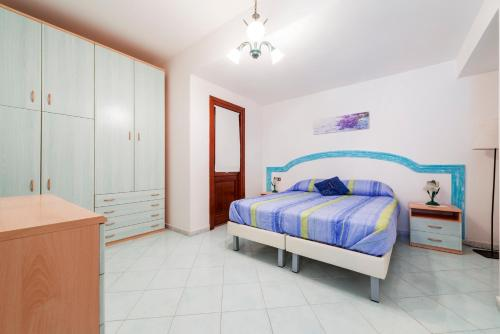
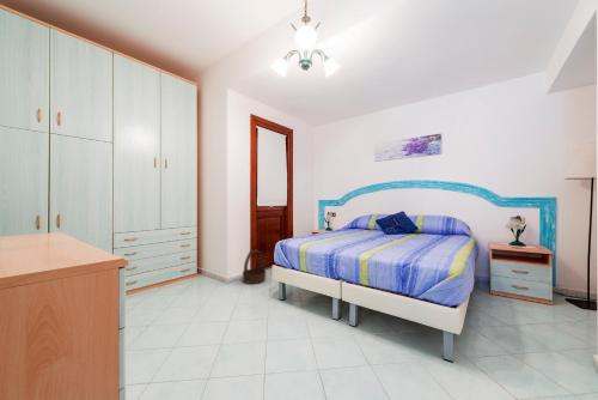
+ basket [242,249,267,285]
